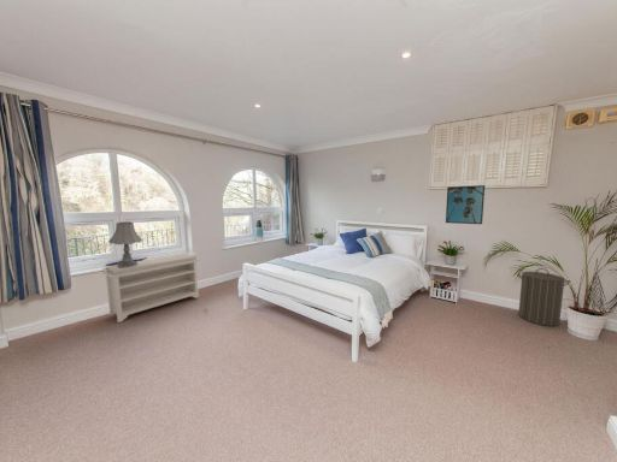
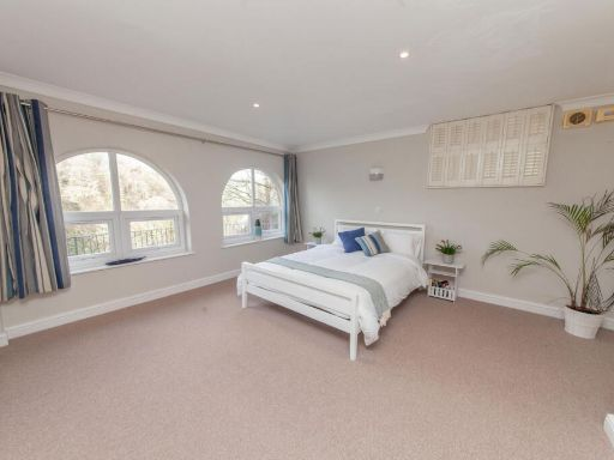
- table lamp [107,220,143,267]
- laundry hamper [516,267,571,327]
- bench [101,253,200,324]
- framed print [445,184,486,225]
